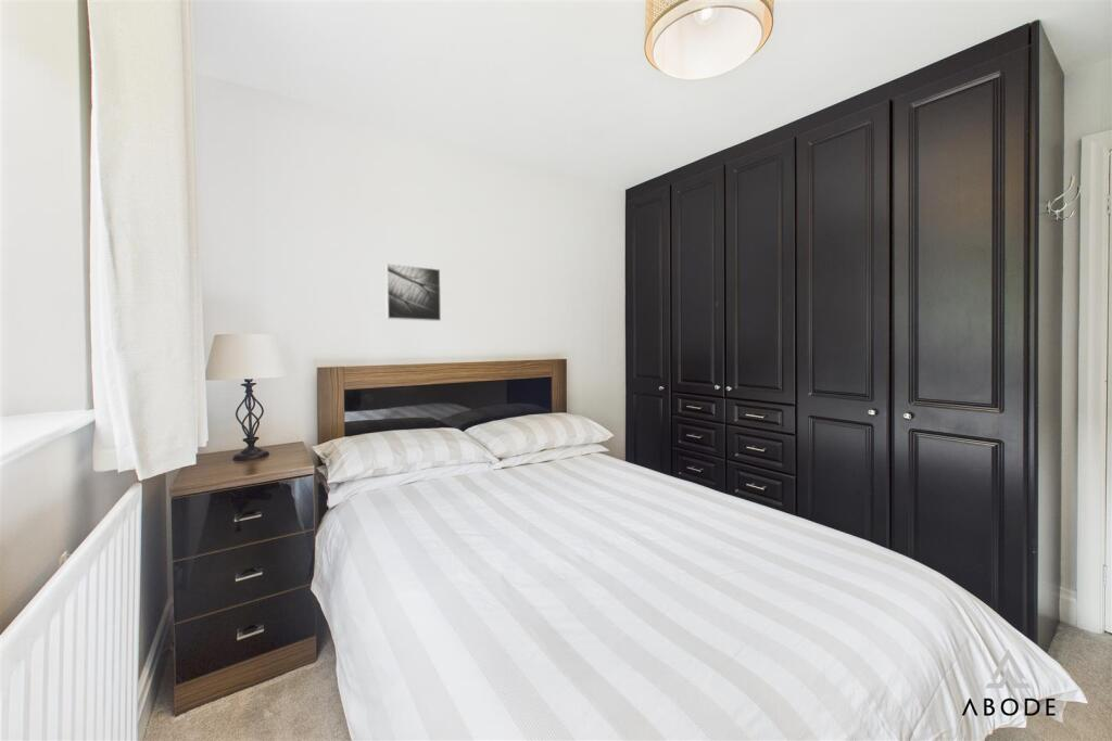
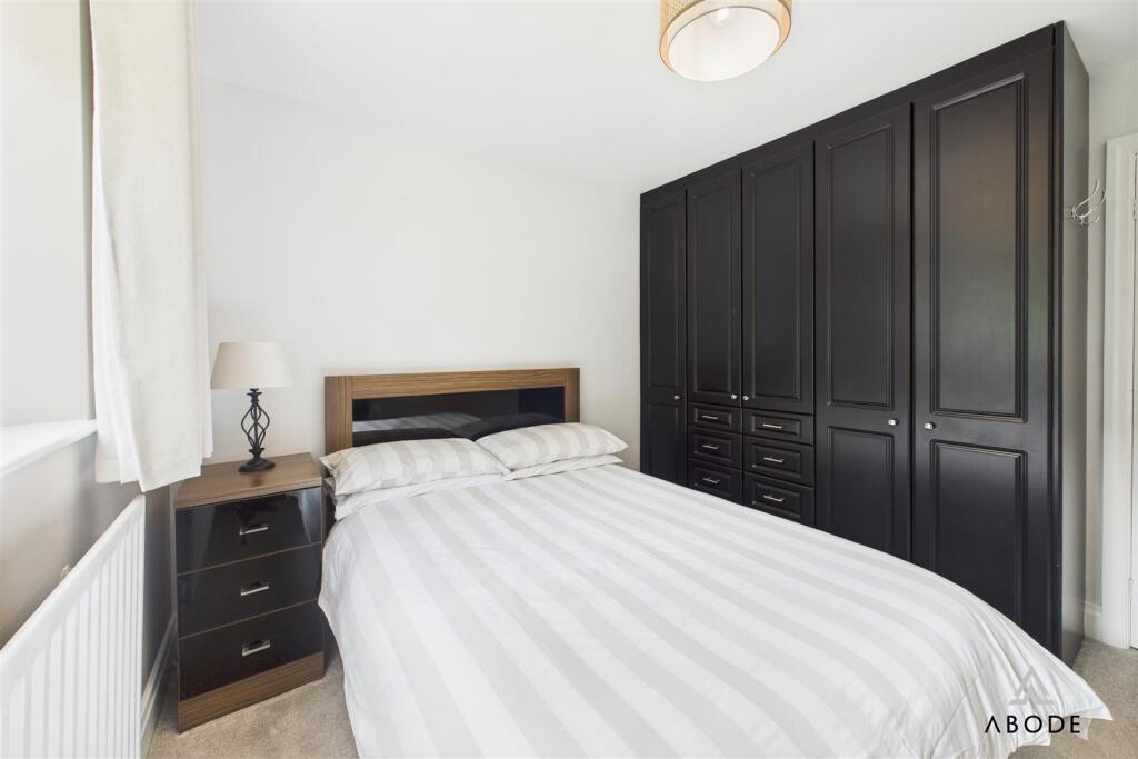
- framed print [384,263,442,322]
